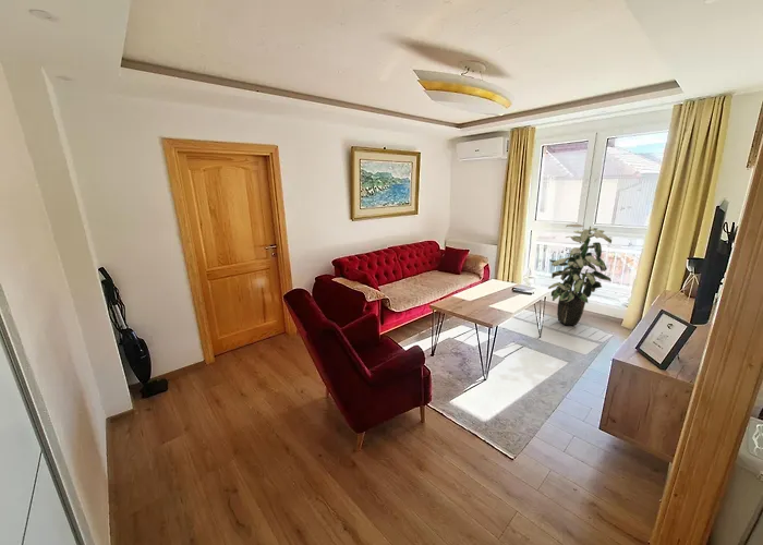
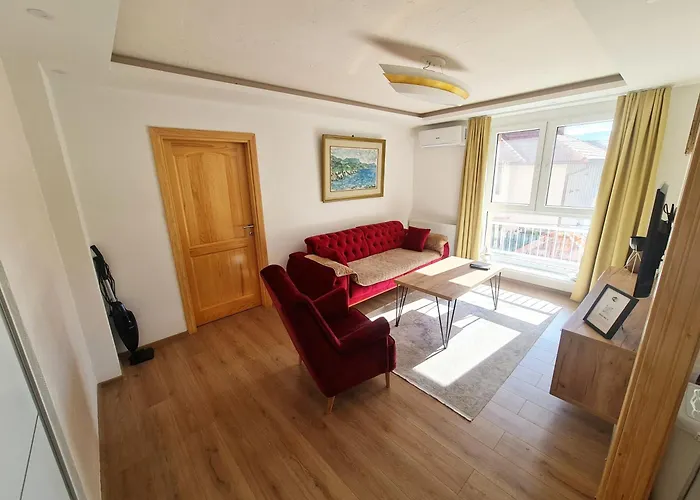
- indoor plant [547,222,613,326]
